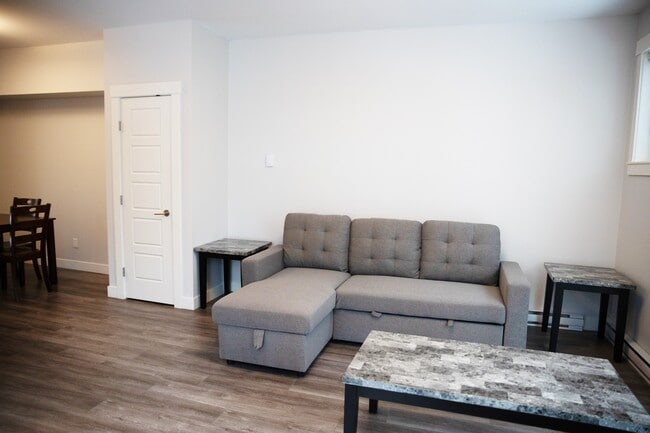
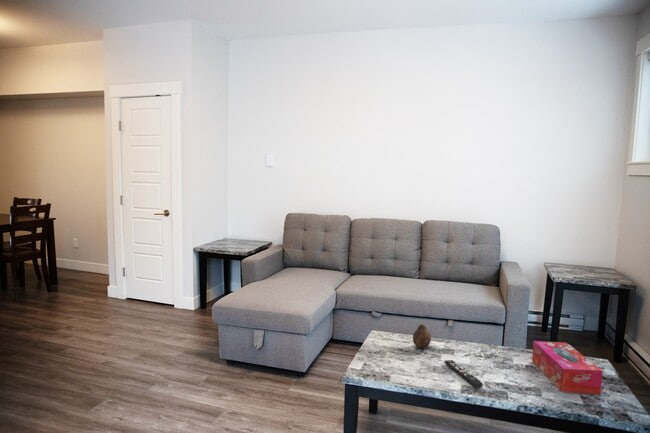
+ tissue box [531,340,604,395]
+ remote control [444,359,484,389]
+ fruit [412,323,432,349]
